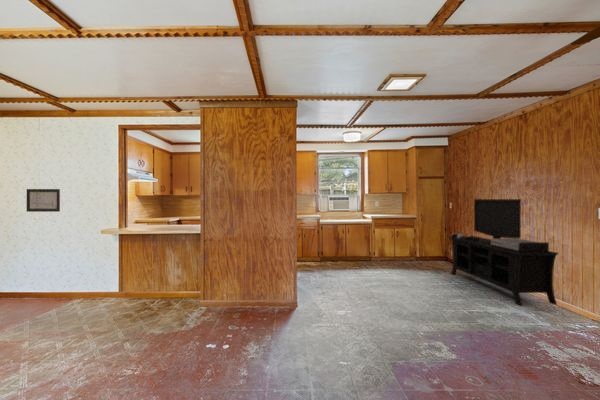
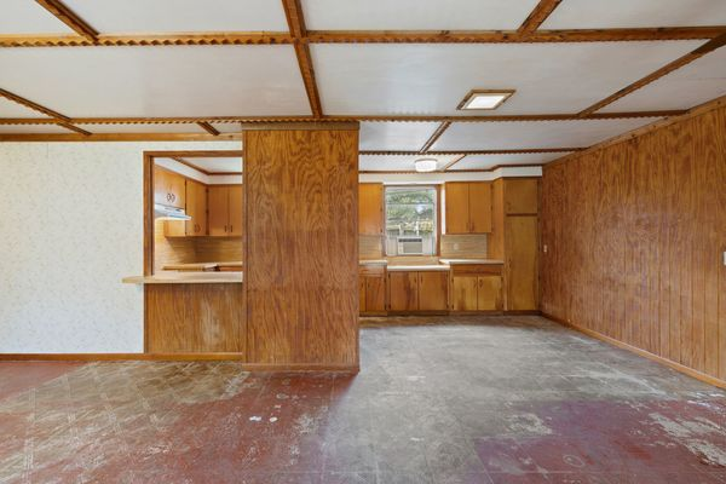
- media console [447,198,560,306]
- wall art [26,188,61,213]
